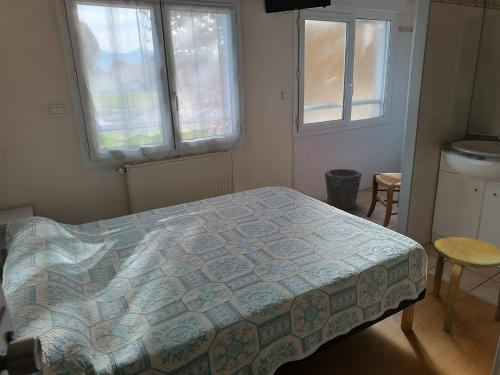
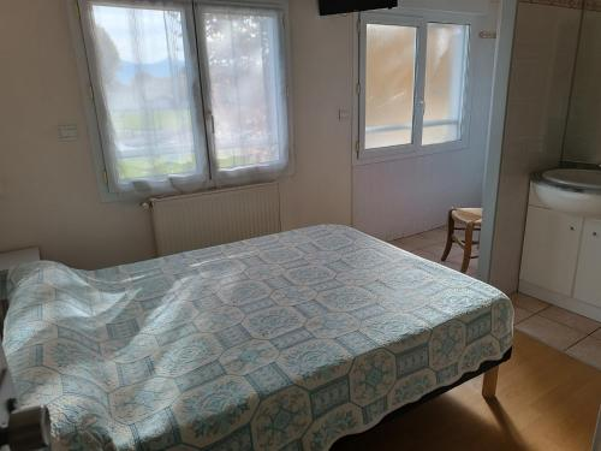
- waste bin [324,168,363,211]
- stool [431,236,500,333]
